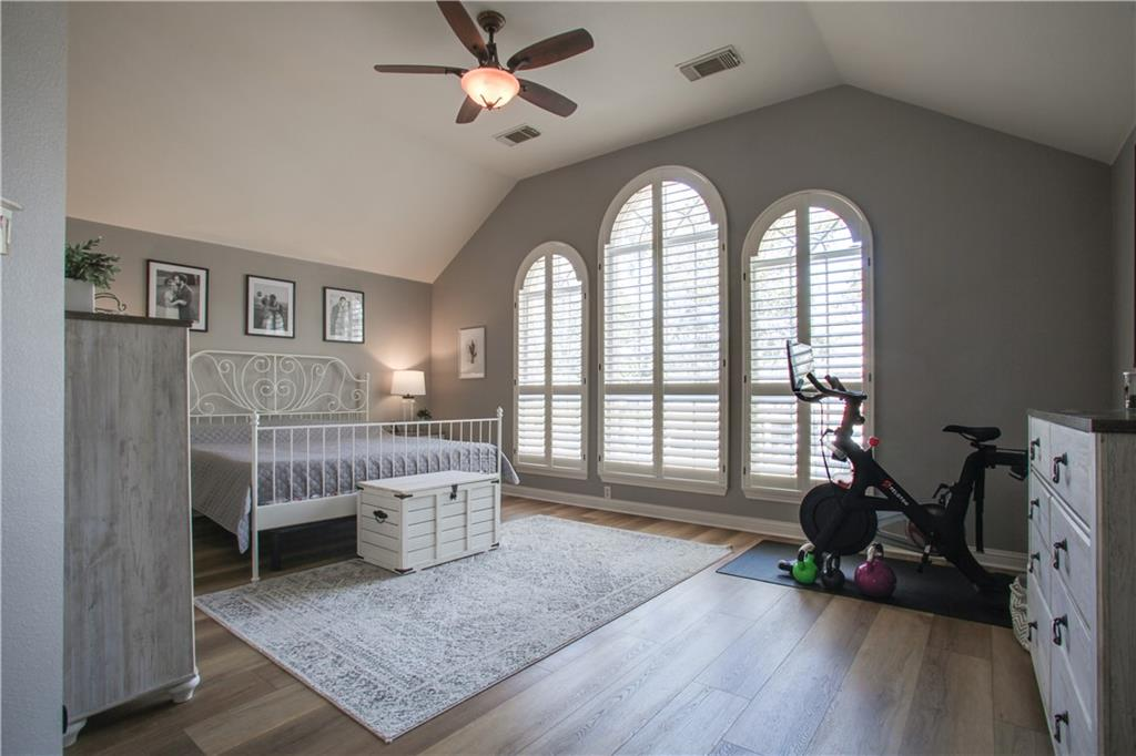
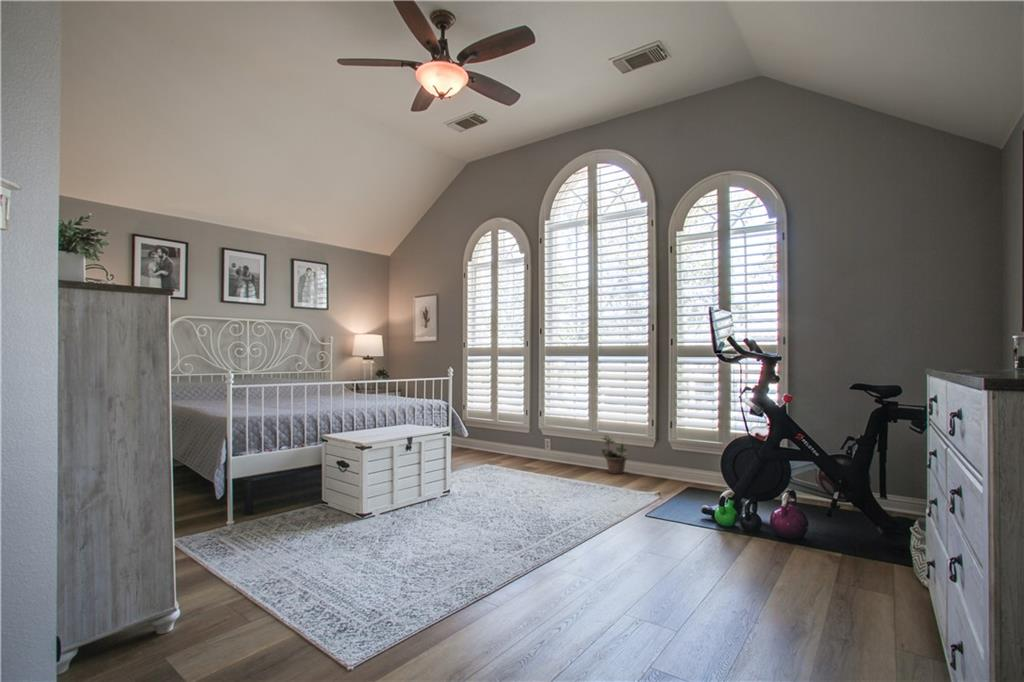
+ potted plant [599,433,629,475]
